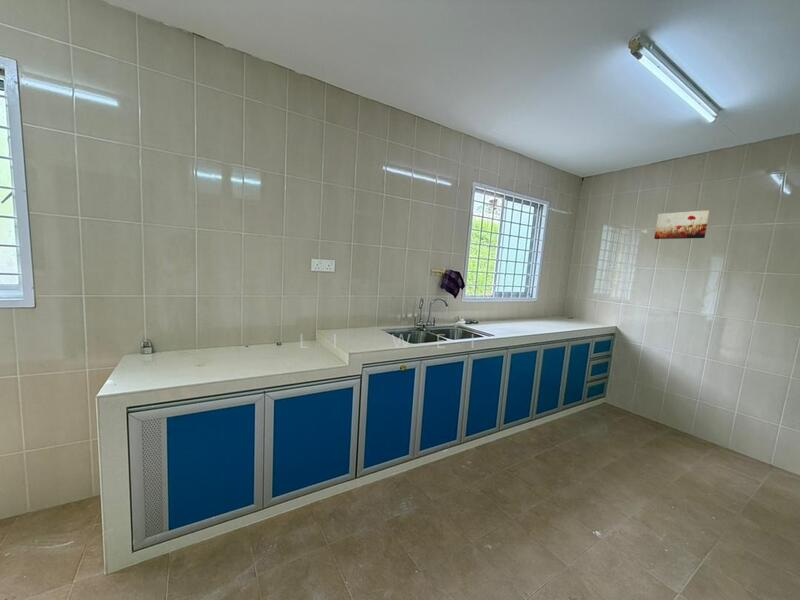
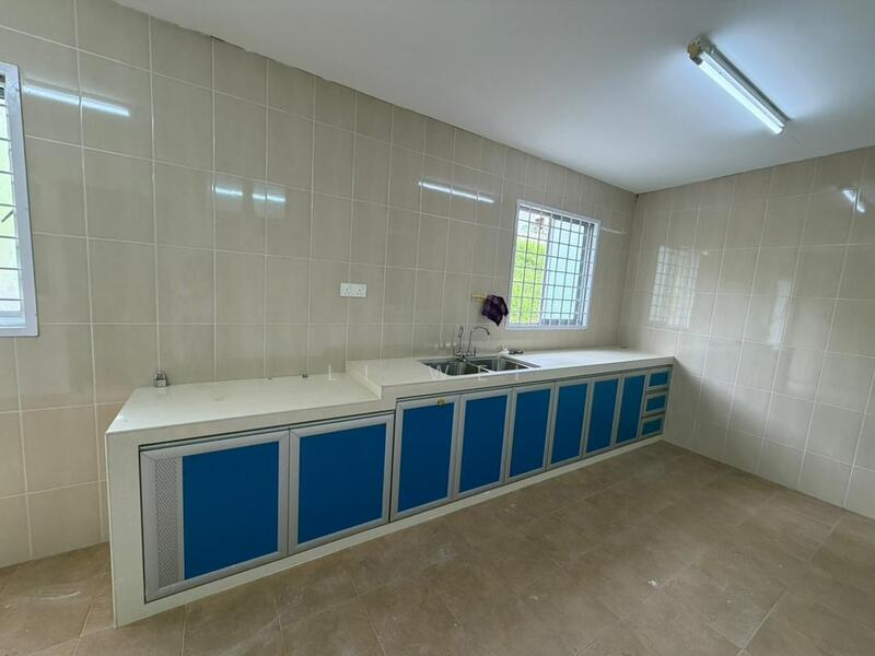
- wall art [653,209,710,240]
